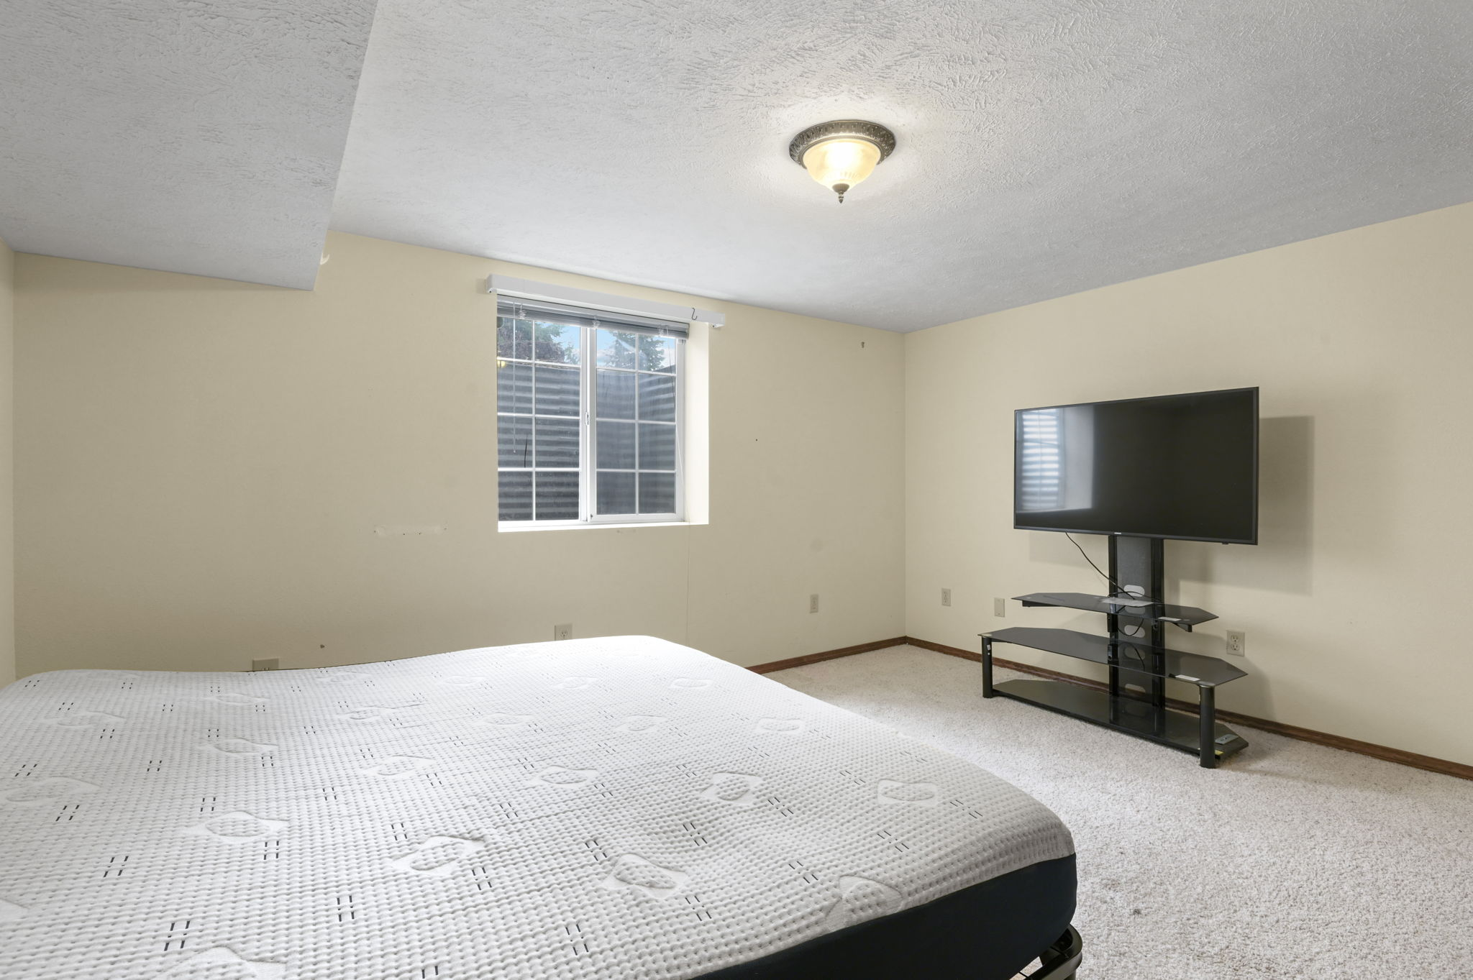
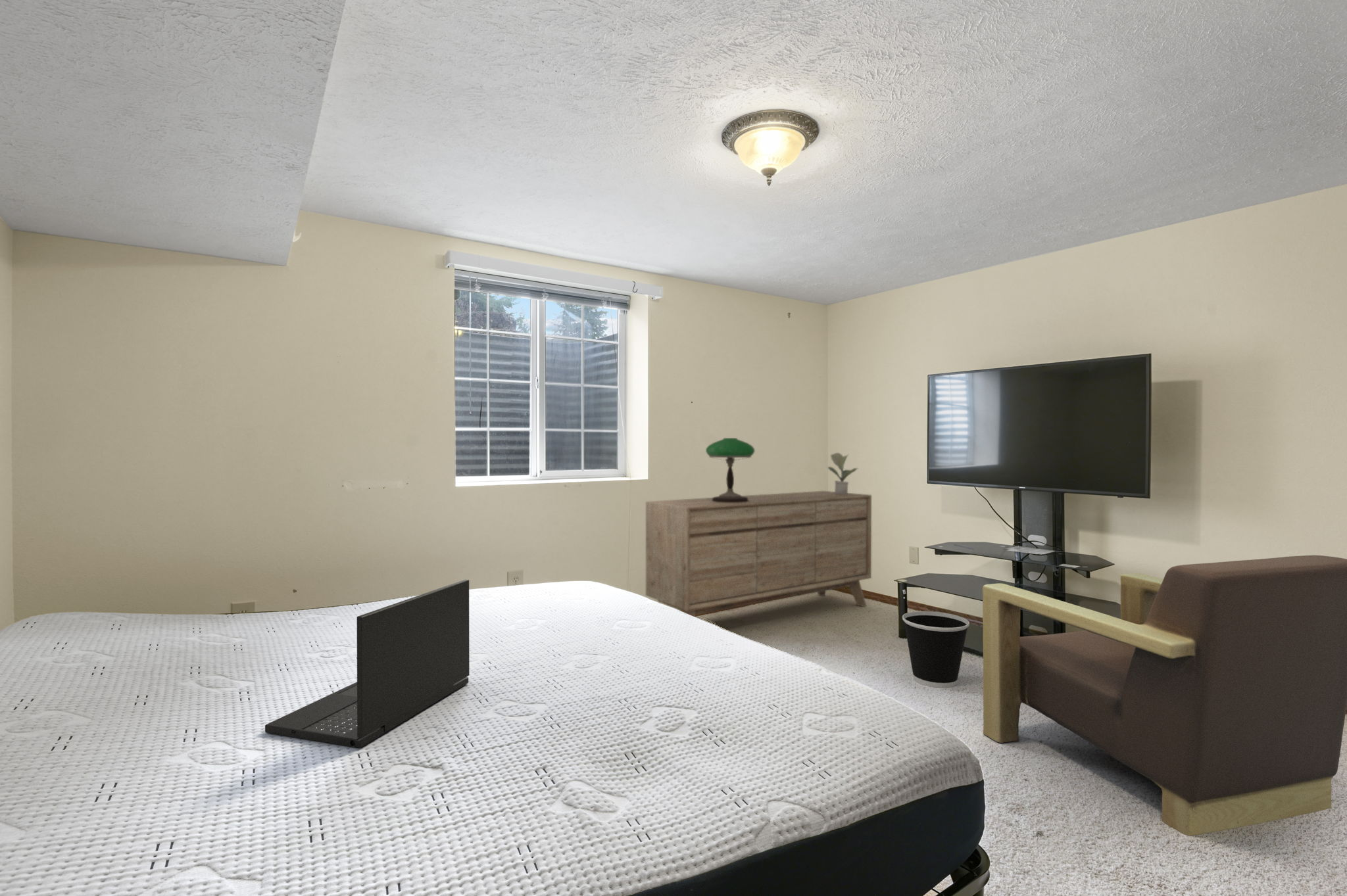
+ table lamp [705,437,755,503]
+ sideboard [645,490,872,617]
+ wastebasket [902,611,970,688]
+ potted plant [827,452,858,494]
+ laptop [264,579,470,748]
+ armchair [982,555,1347,836]
